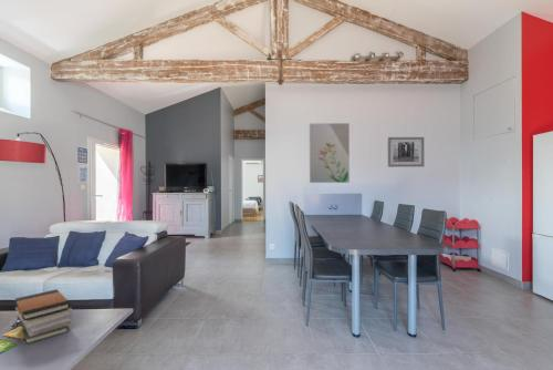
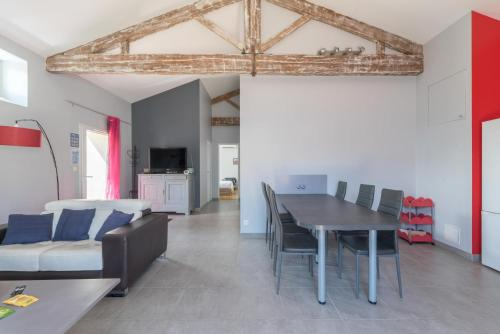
- wall art [387,136,425,168]
- book stack [14,288,73,345]
- wall art [309,122,351,184]
